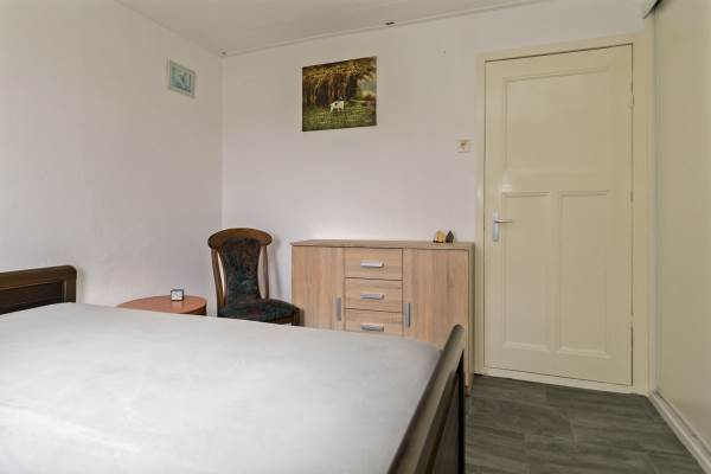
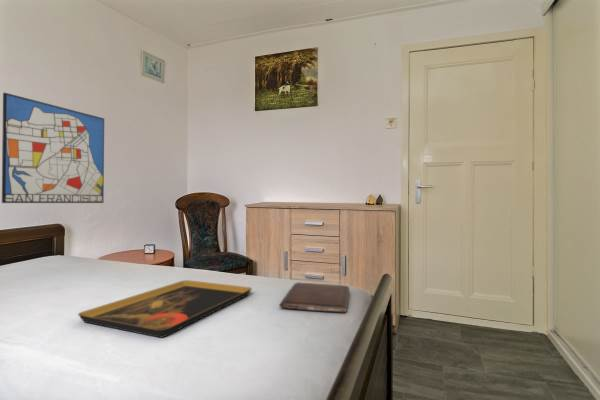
+ wall art [1,91,105,204]
+ decorative tray [77,279,253,339]
+ book [278,281,350,314]
